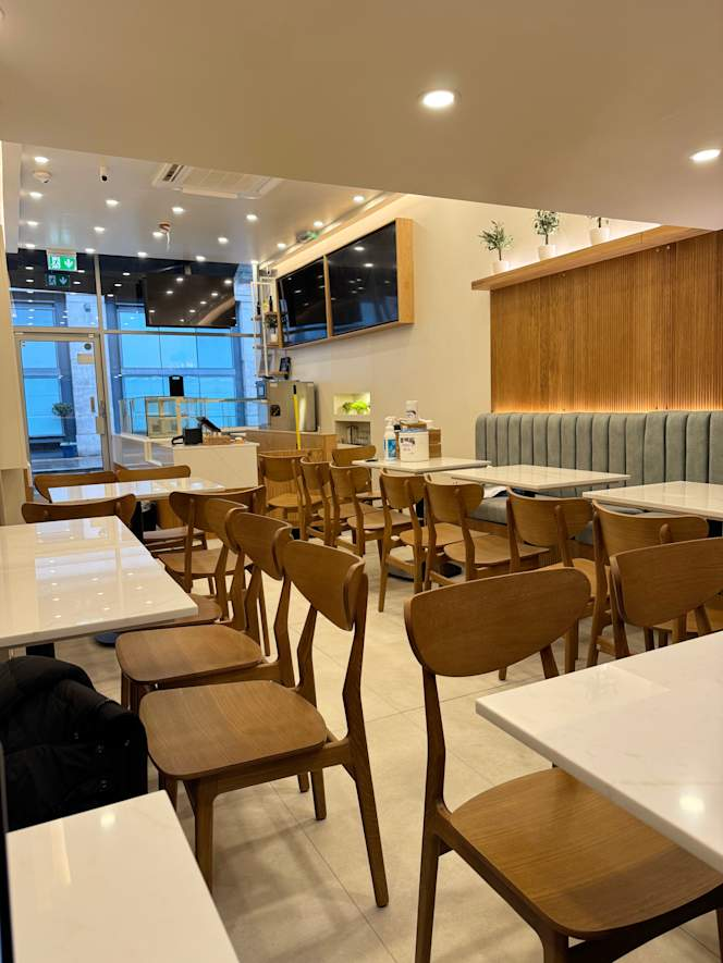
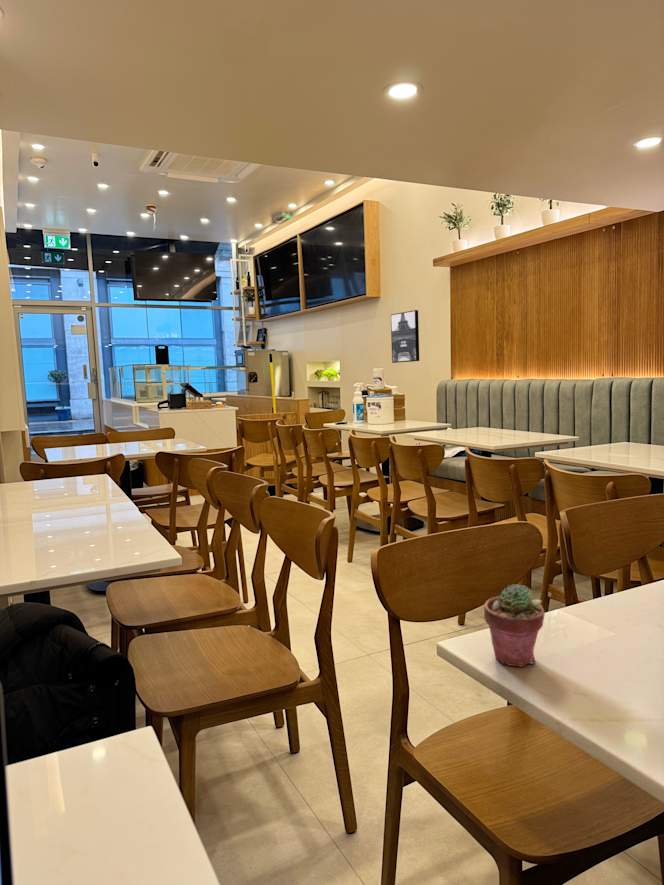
+ potted succulent [483,583,545,668]
+ wall art [390,309,420,364]
